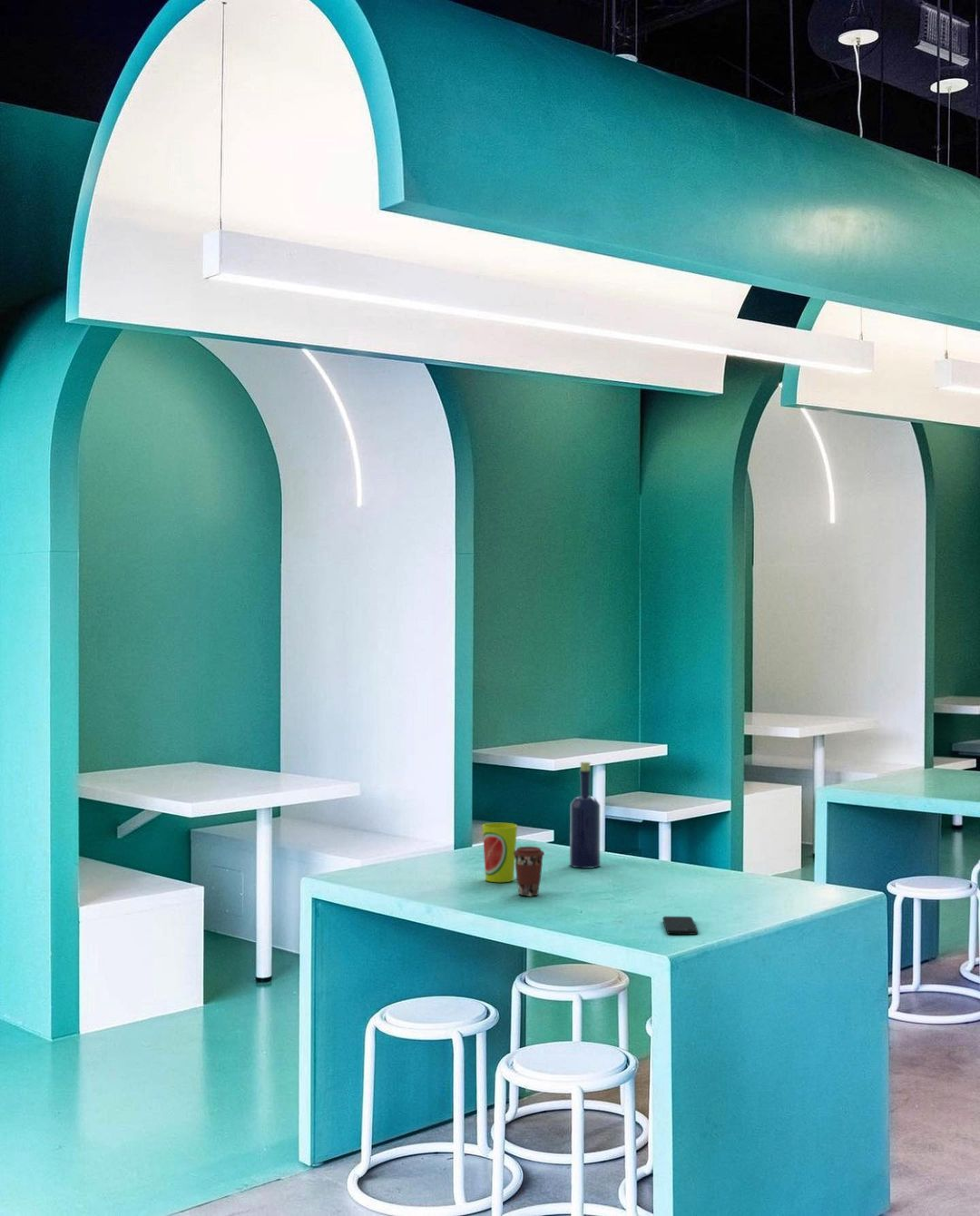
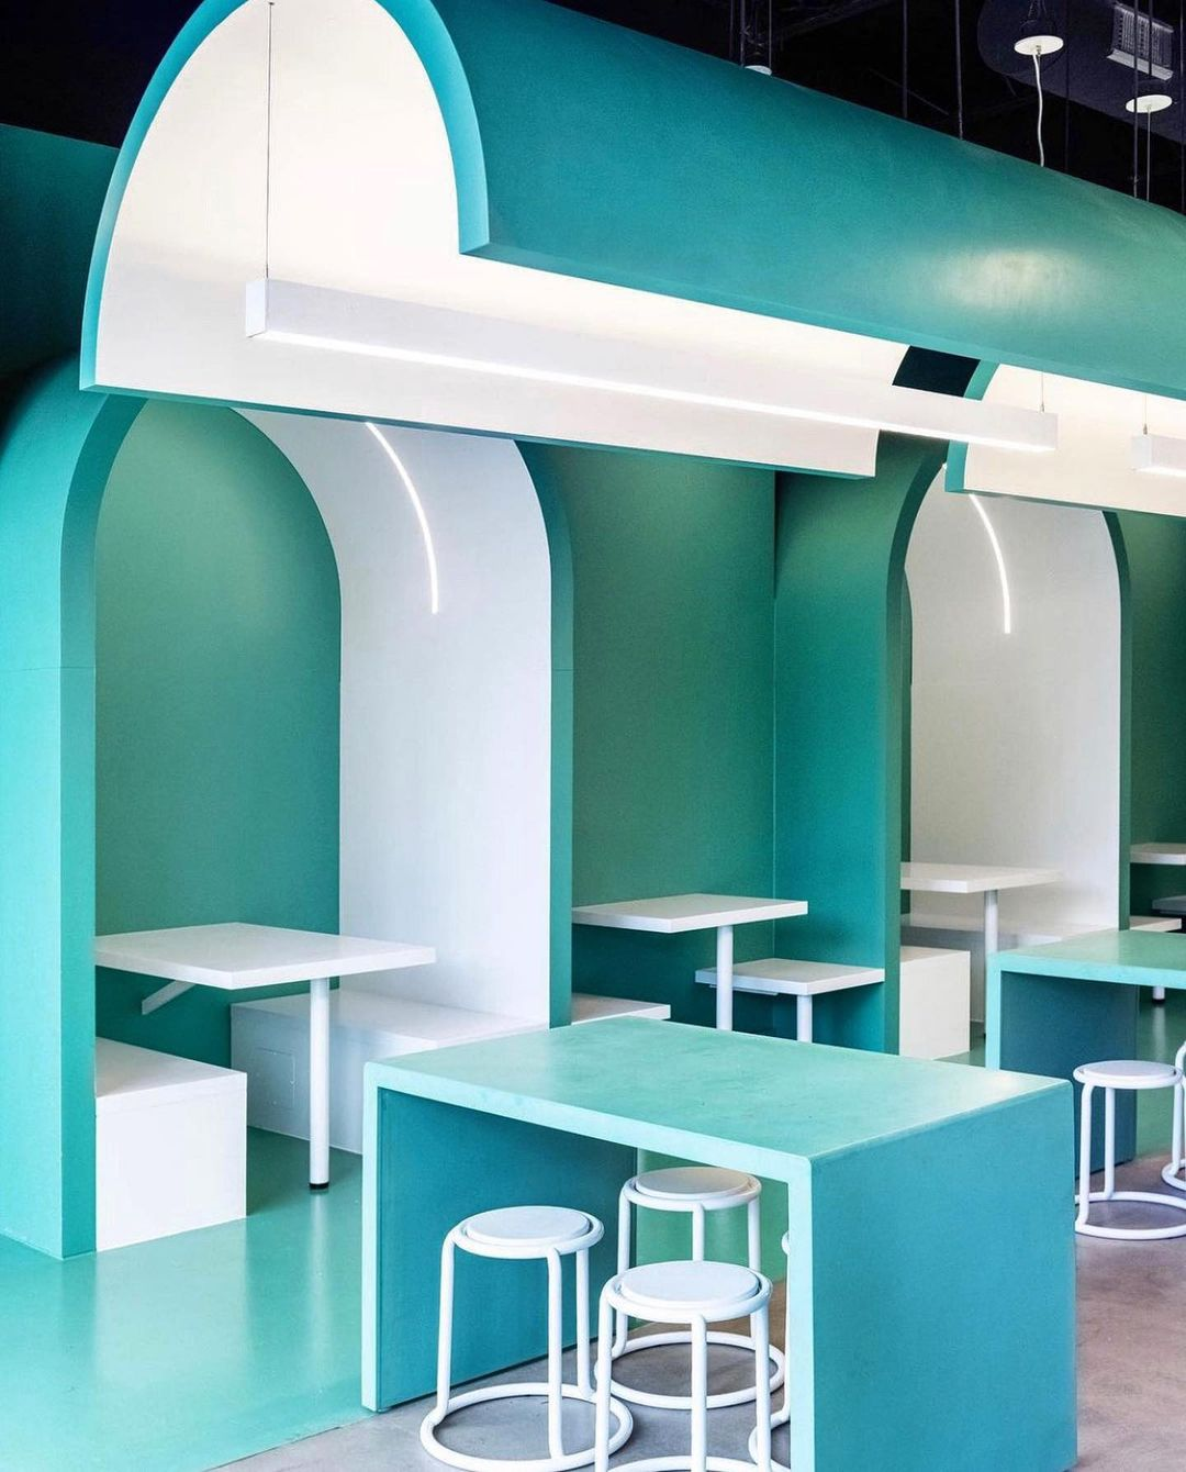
- bottle [569,761,601,869]
- smartphone [662,916,699,936]
- cup [481,822,518,883]
- coffee cup [513,846,545,897]
